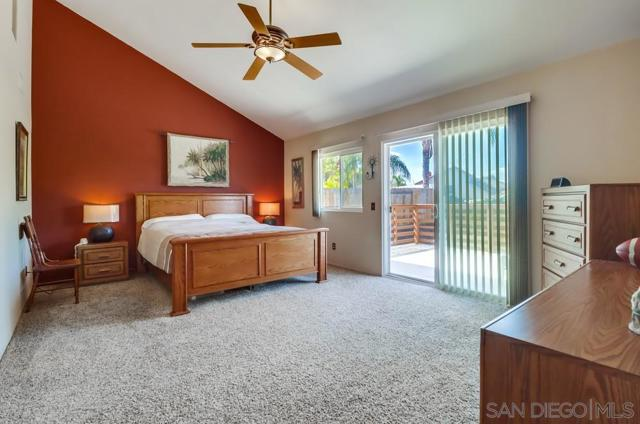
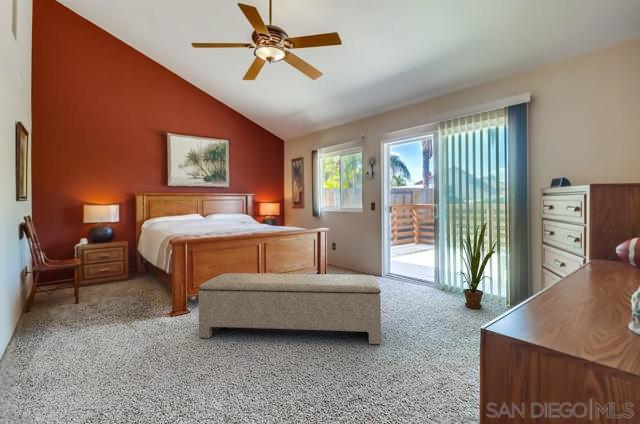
+ house plant [453,221,501,309]
+ bench [198,272,382,345]
